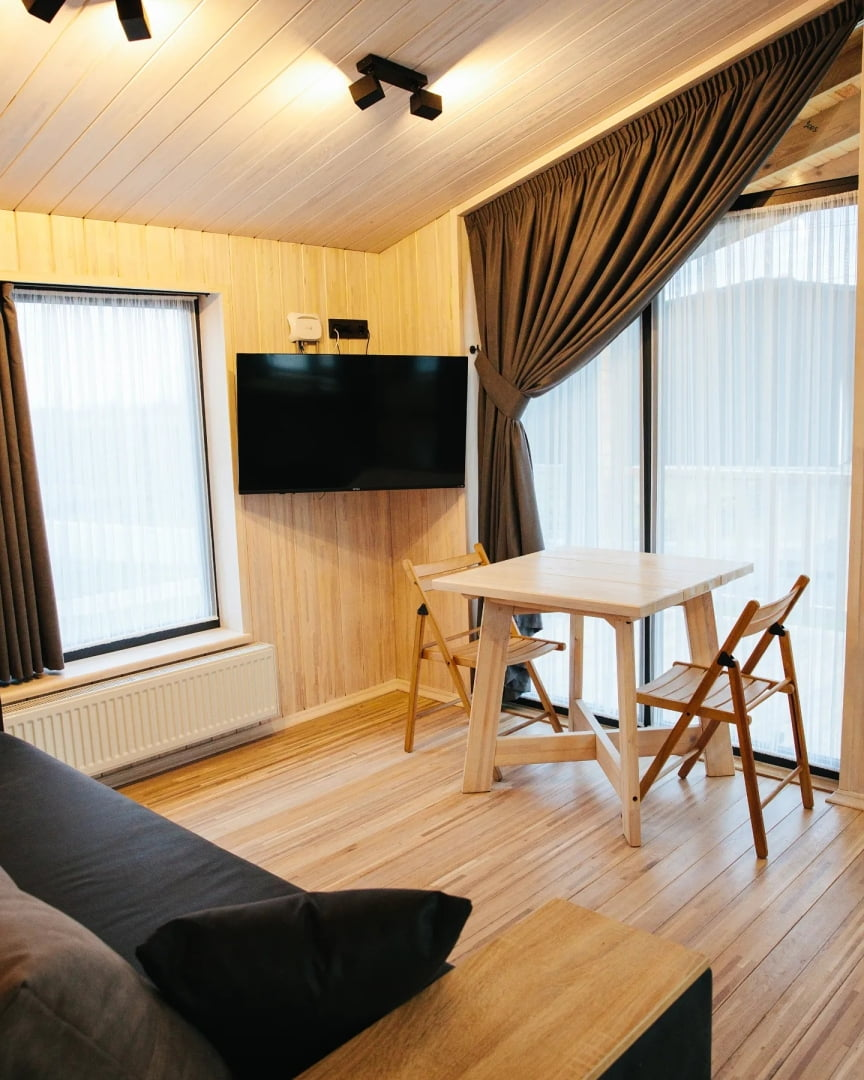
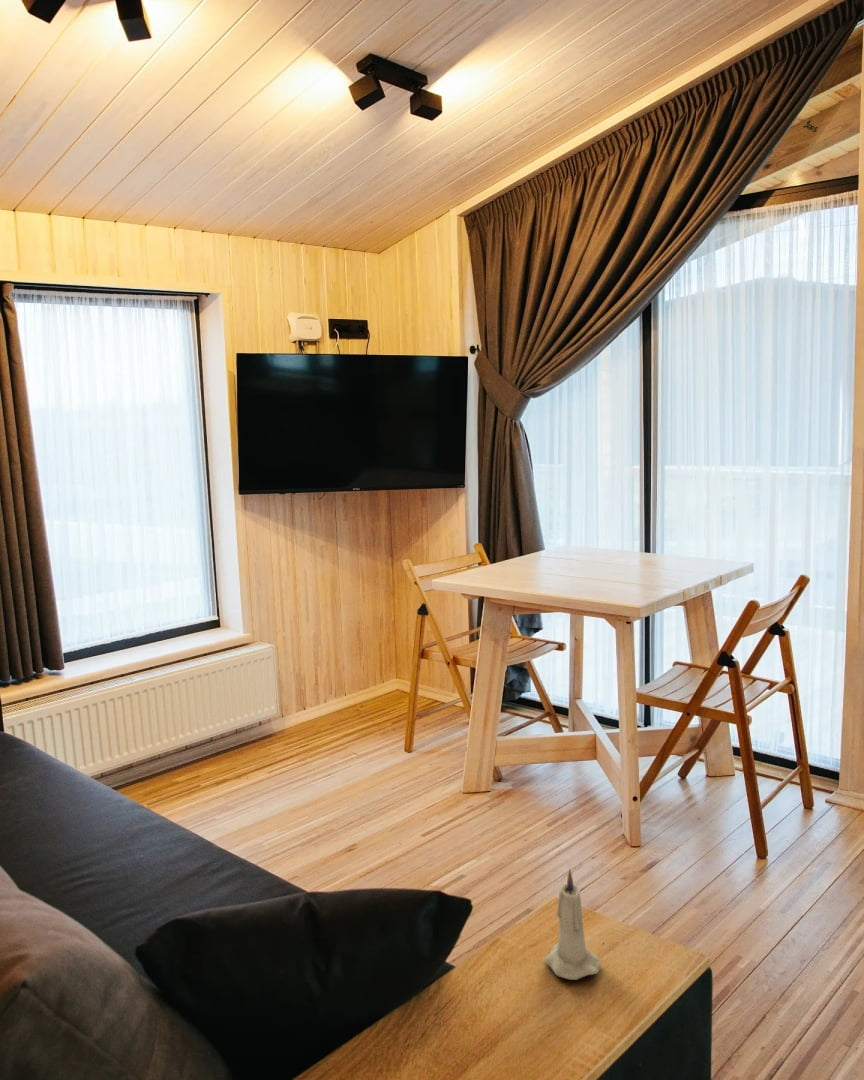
+ candle [544,868,601,981]
